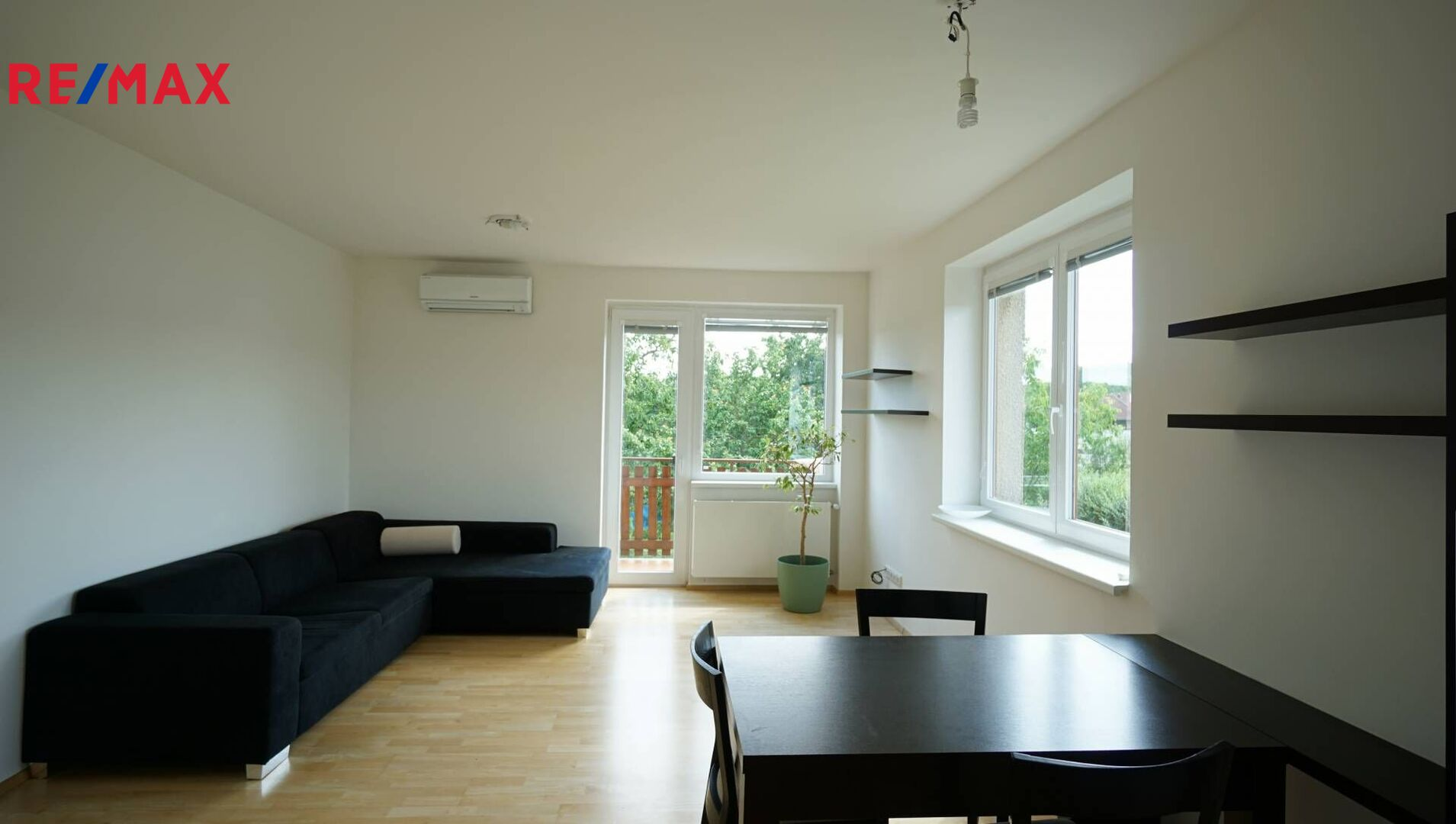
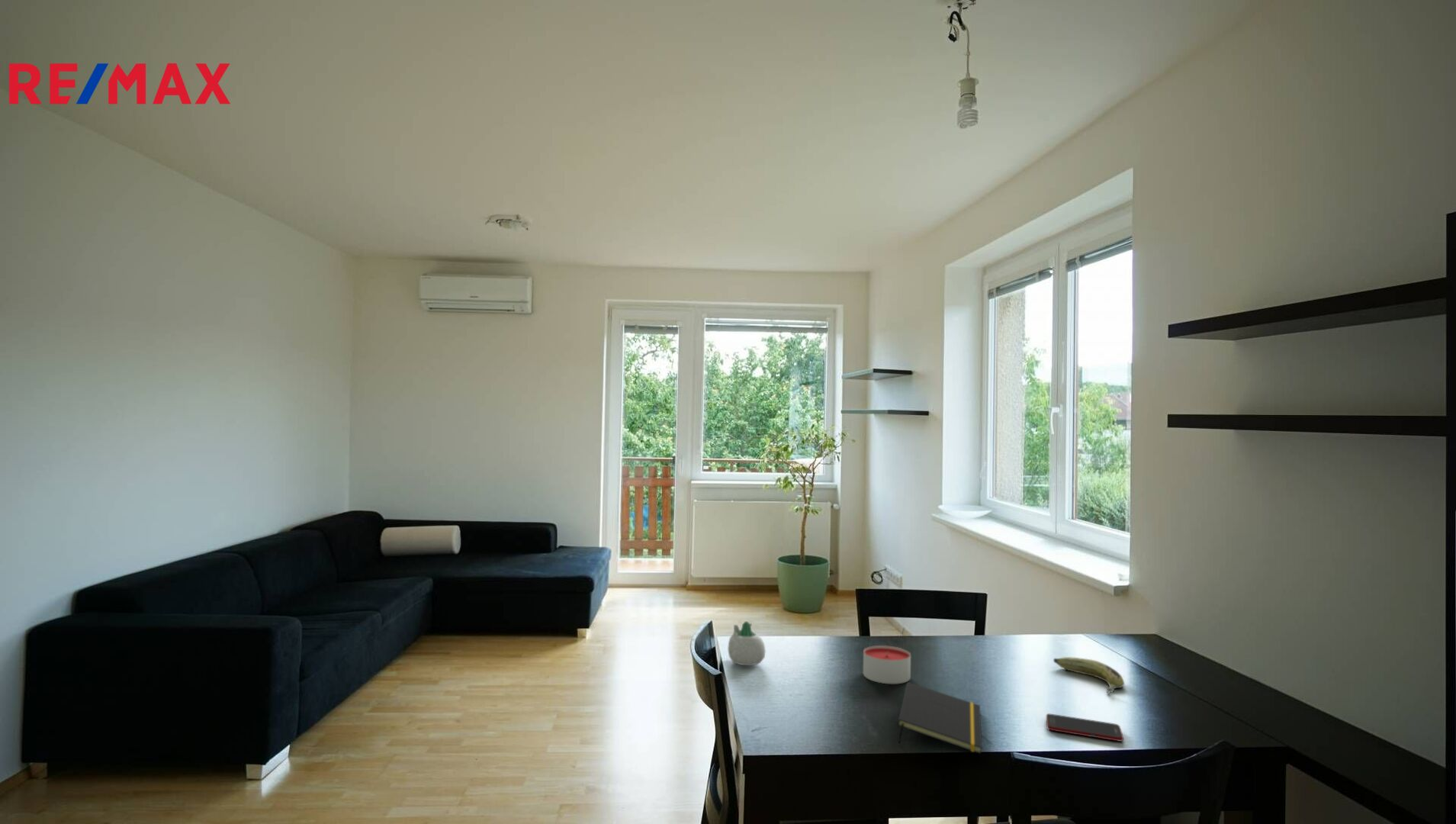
+ cell phone [1046,713,1124,742]
+ succulent planter [727,620,767,667]
+ candle [863,645,911,684]
+ notepad [897,681,983,755]
+ fruit [1053,656,1125,694]
